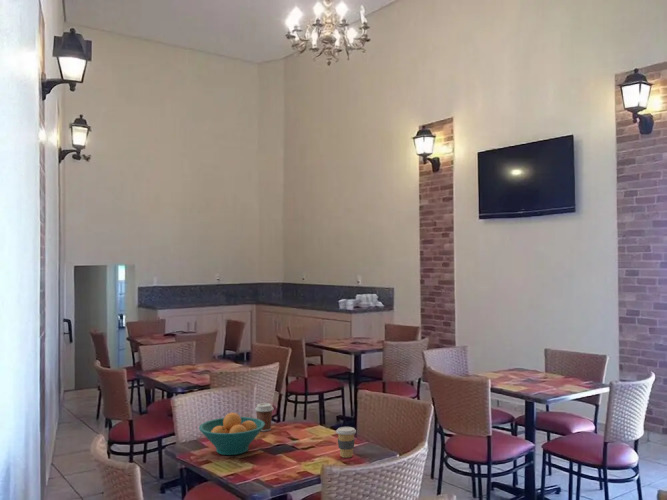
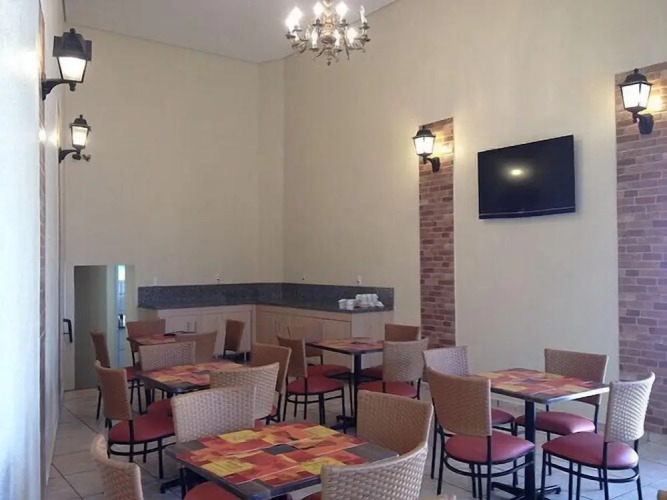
- fruit bowl [198,412,265,456]
- coffee cup [335,426,357,459]
- coffee cup [254,402,274,432]
